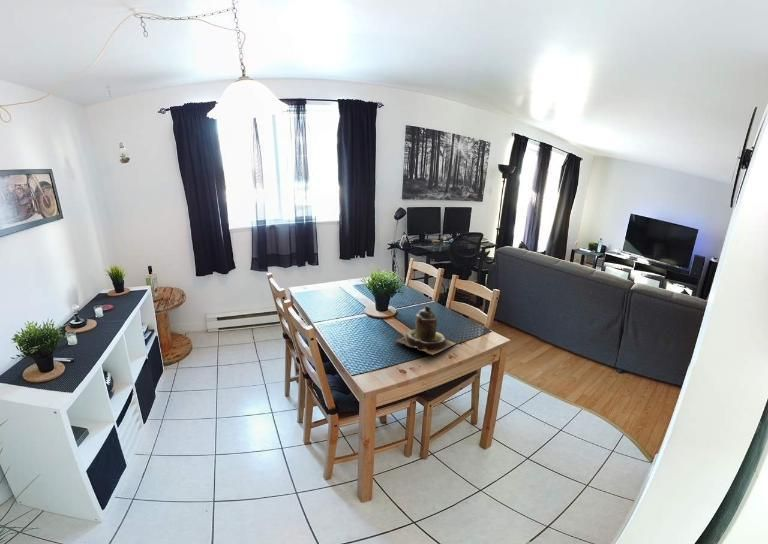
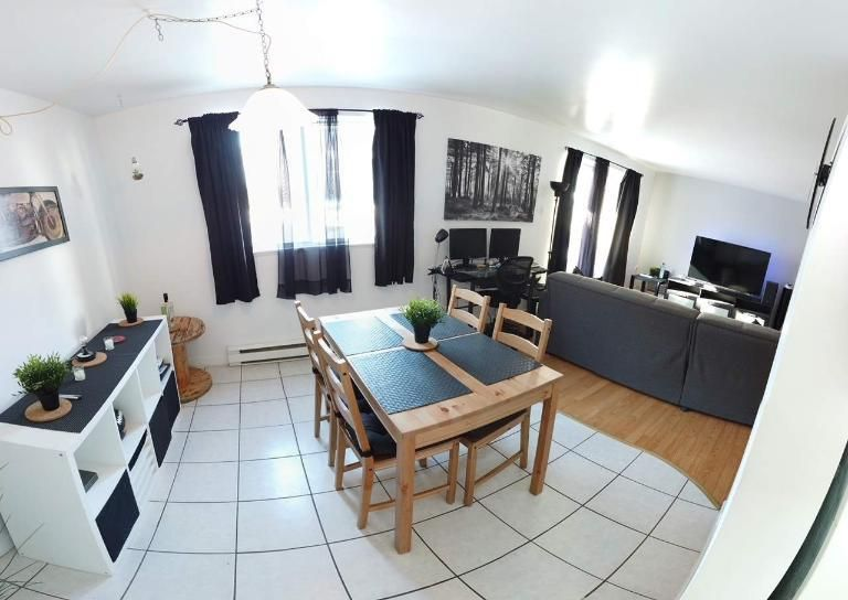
- teapot [394,305,457,356]
